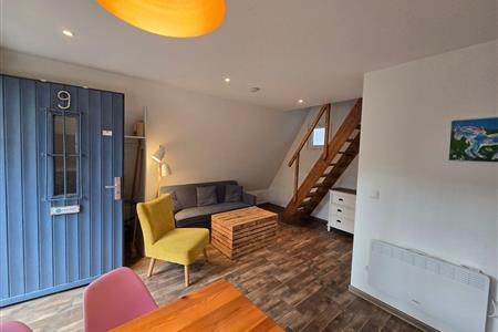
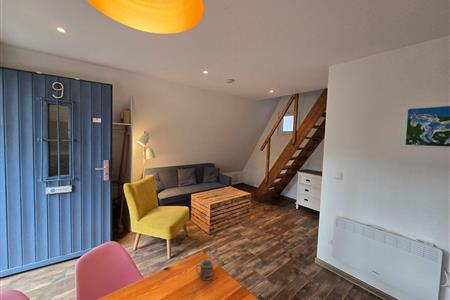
+ cup [195,258,214,281]
